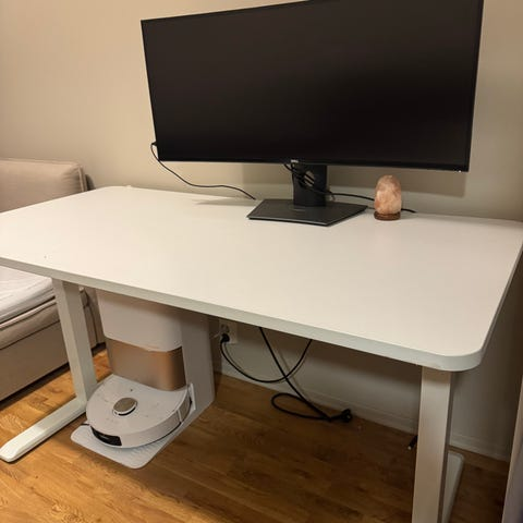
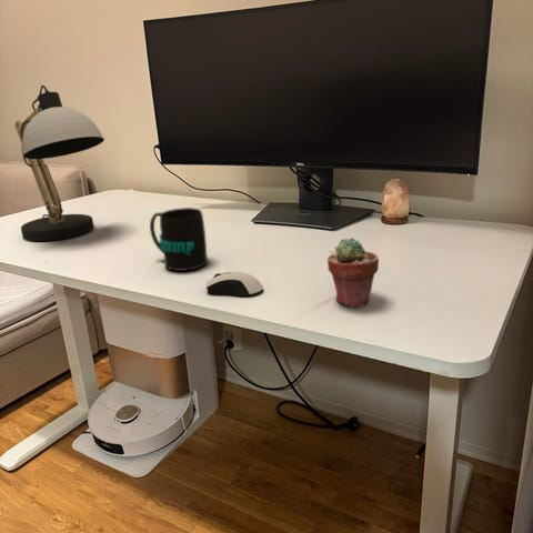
+ potted succulent [326,237,380,309]
+ computer mouse [204,271,264,298]
+ mug [149,207,209,272]
+ desk lamp [13,84,105,242]
